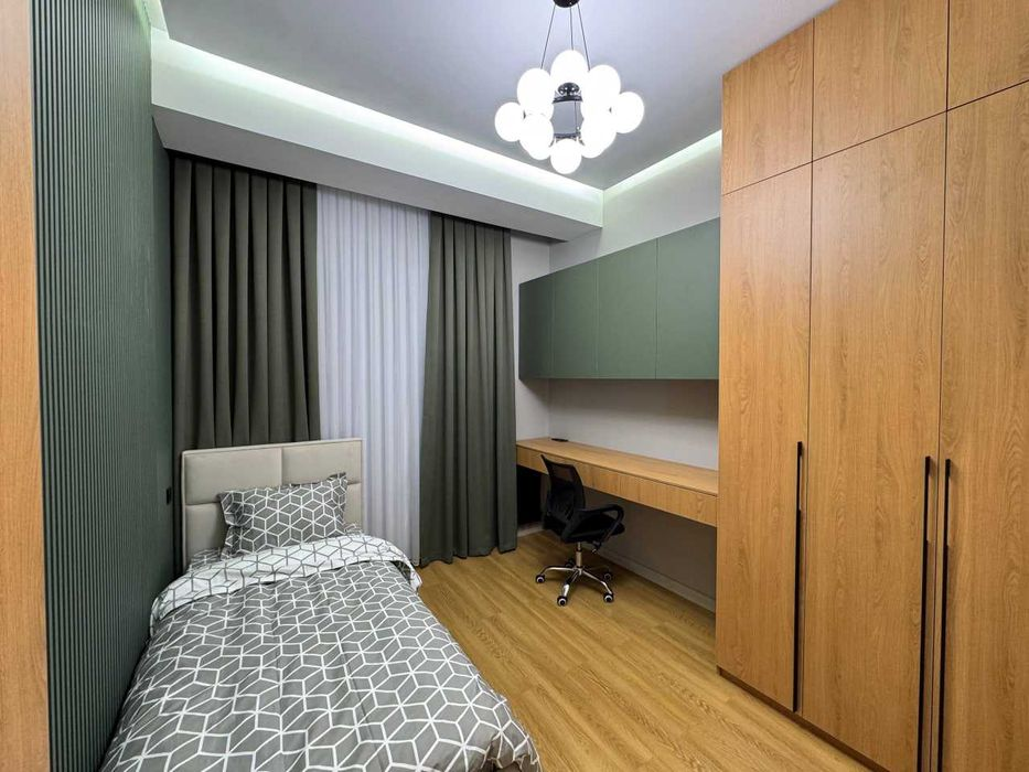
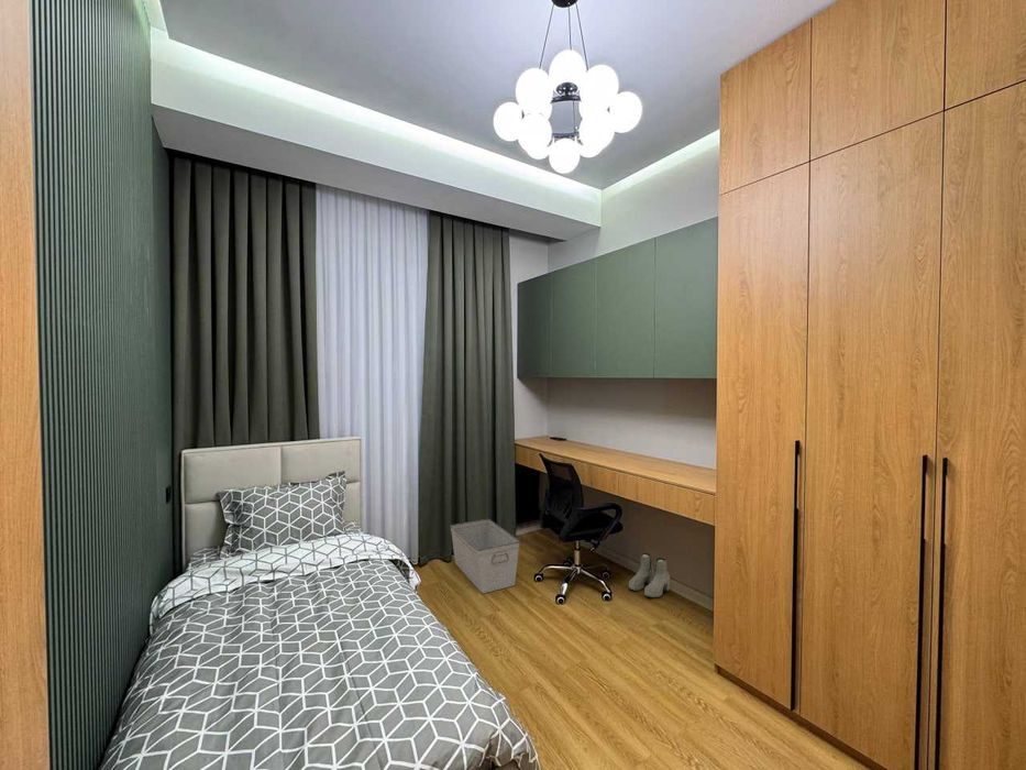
+ boots [628,552,671,598]
+ storage bin [450,518,521,594]
